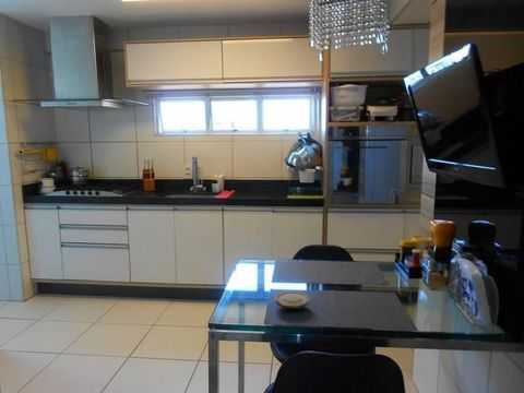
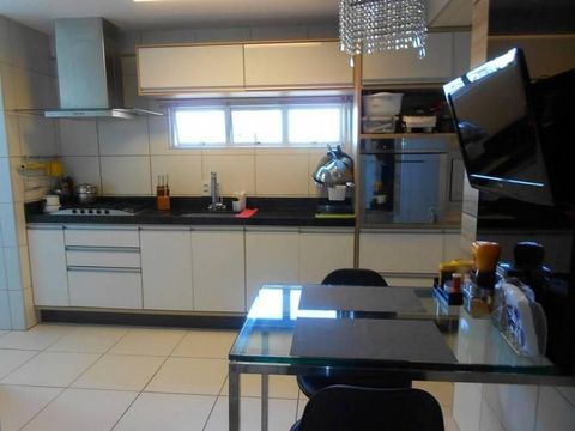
- wood slice [274,290,310,310]
